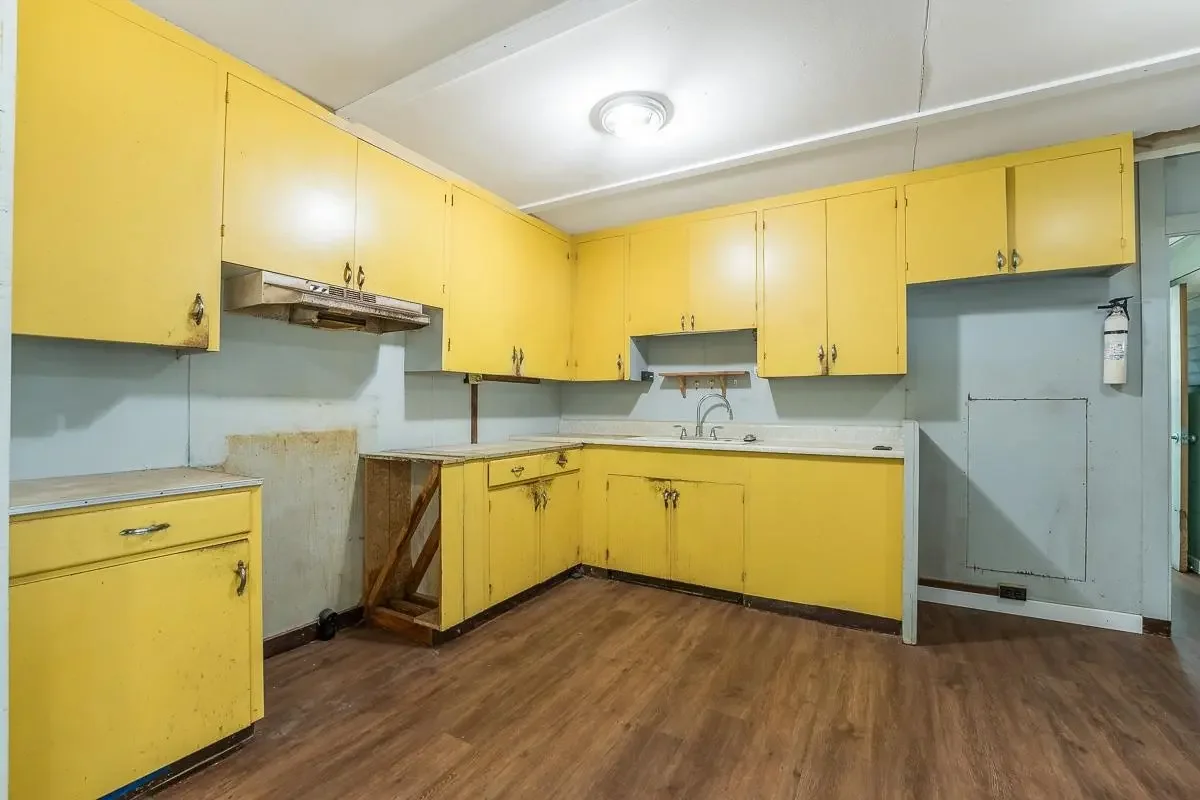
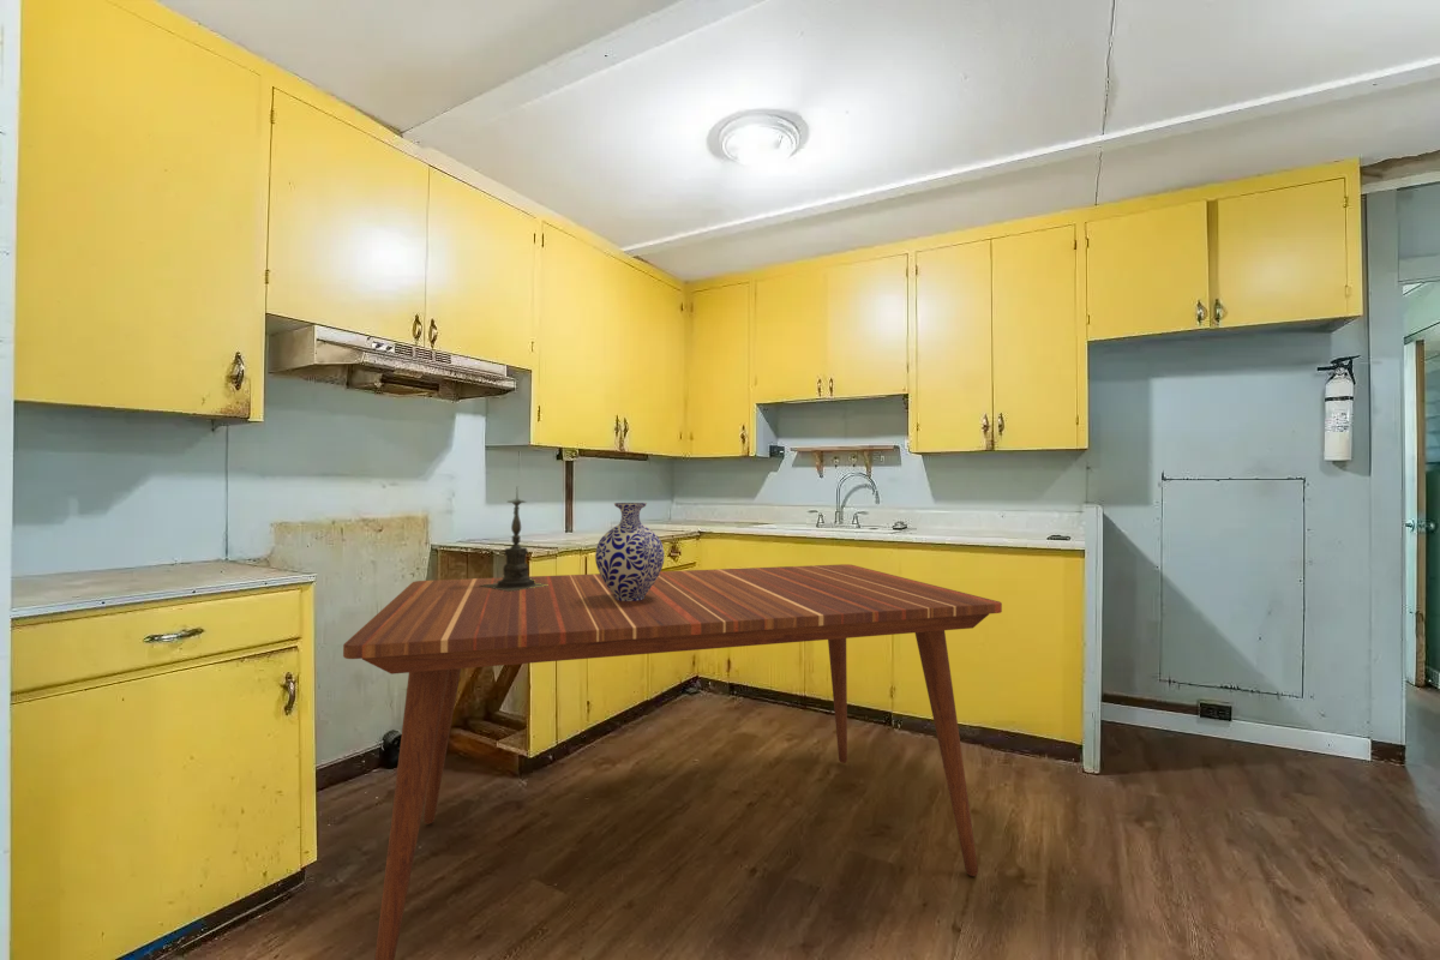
+ candle holder [482,485,548,592]
+ vase [594,502,666,601]
+ dining table [342,563,1003,960]
